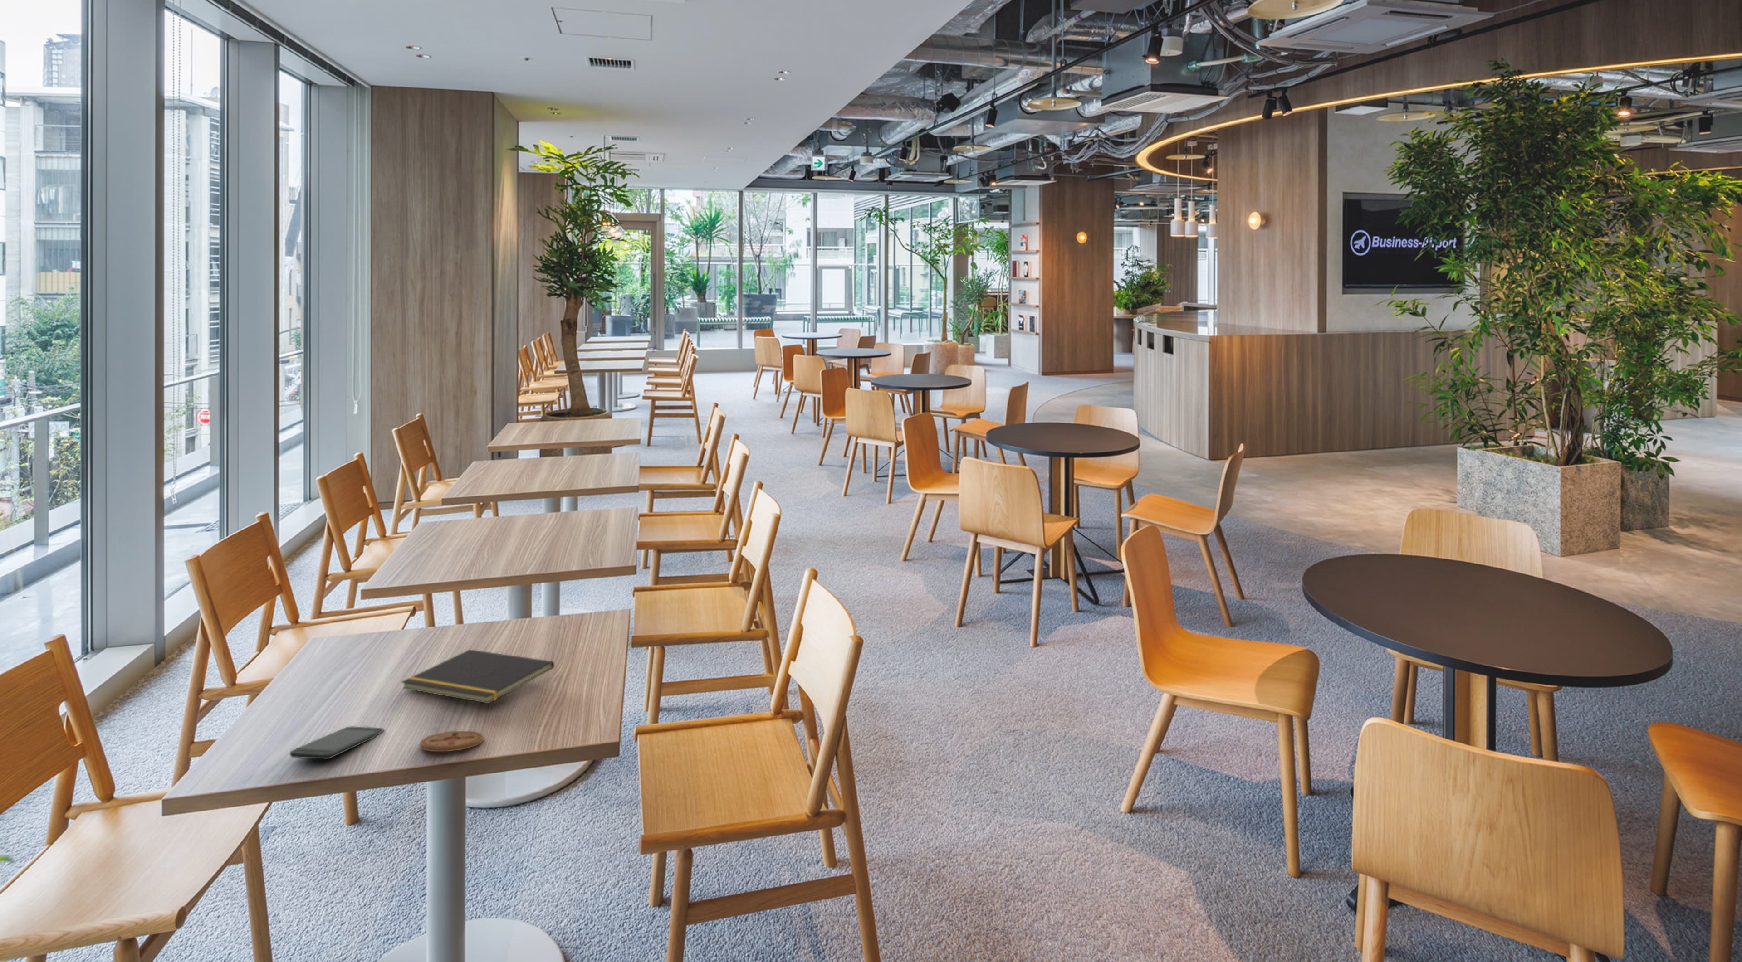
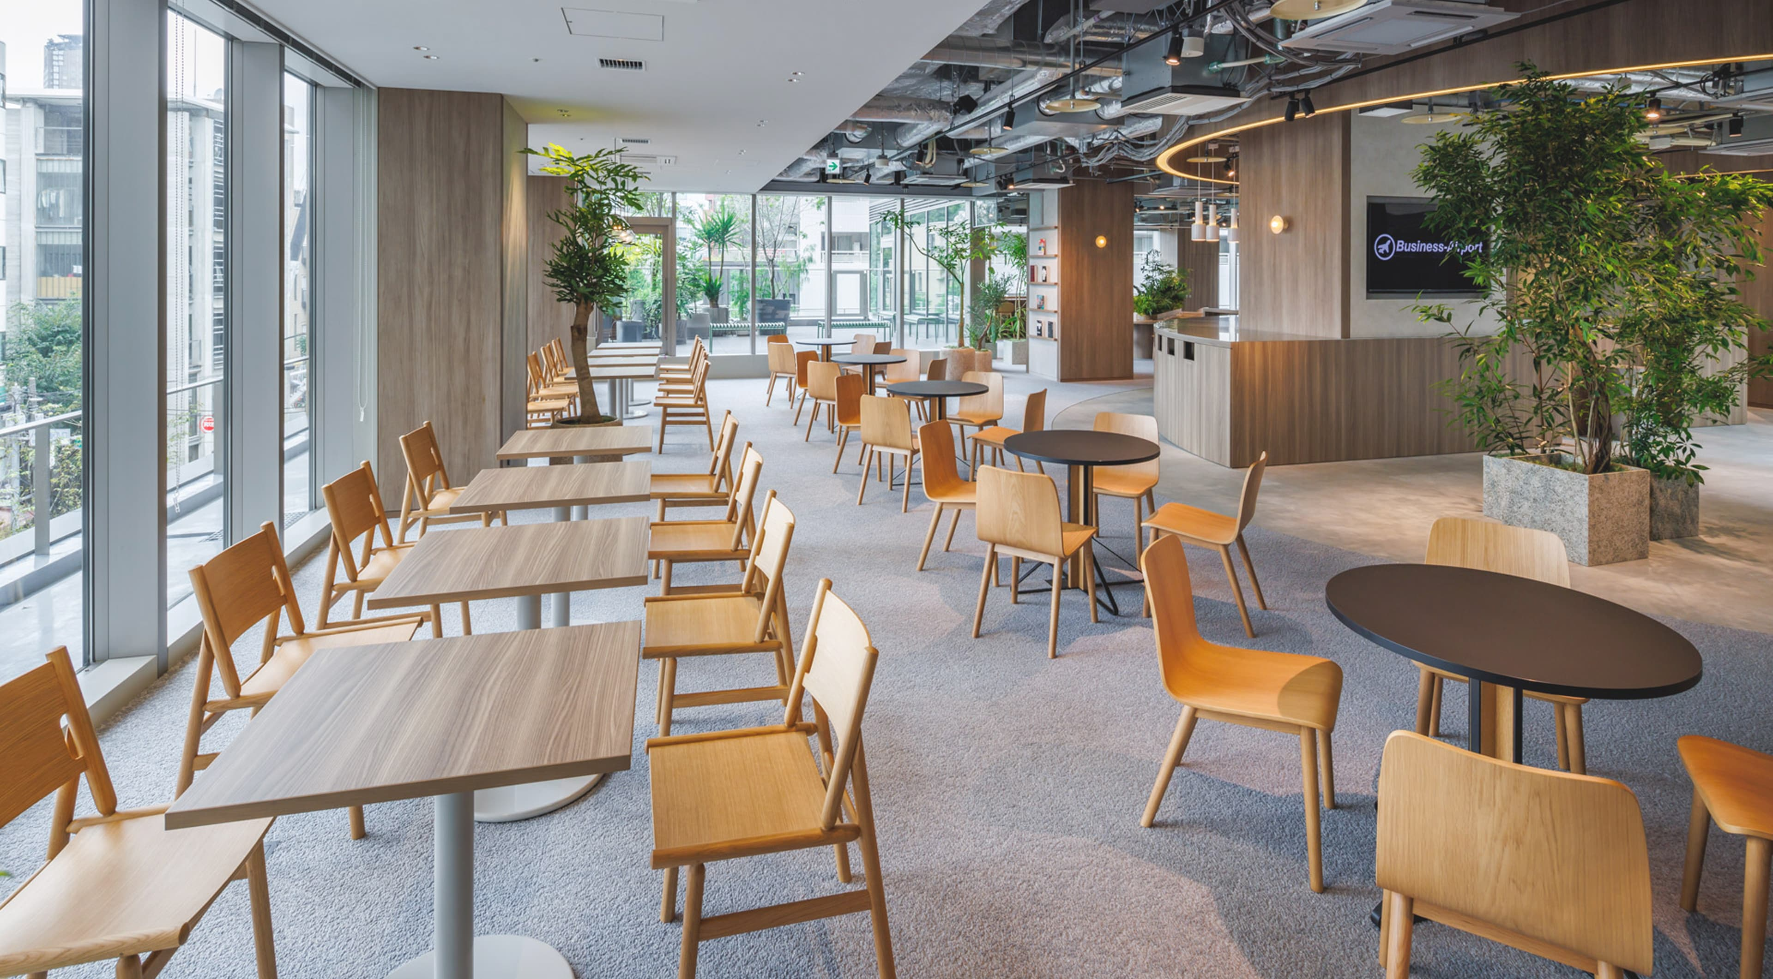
- notepad [401,649,555,704]
- smartphone [289,726,384,759]
- coaster [420,730,483,752]
